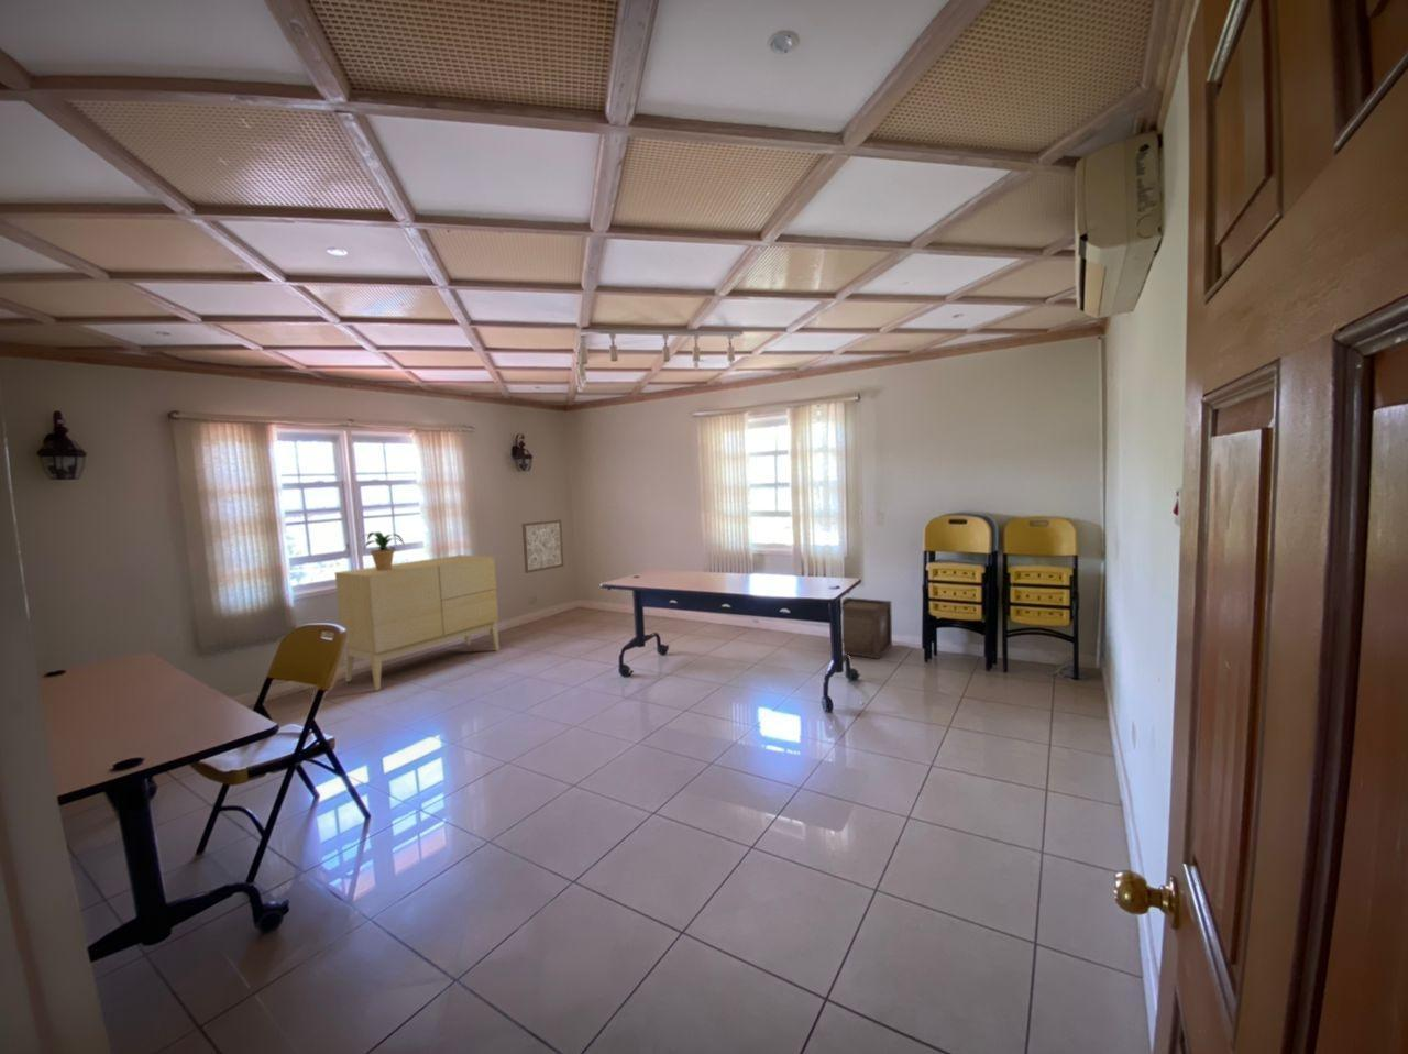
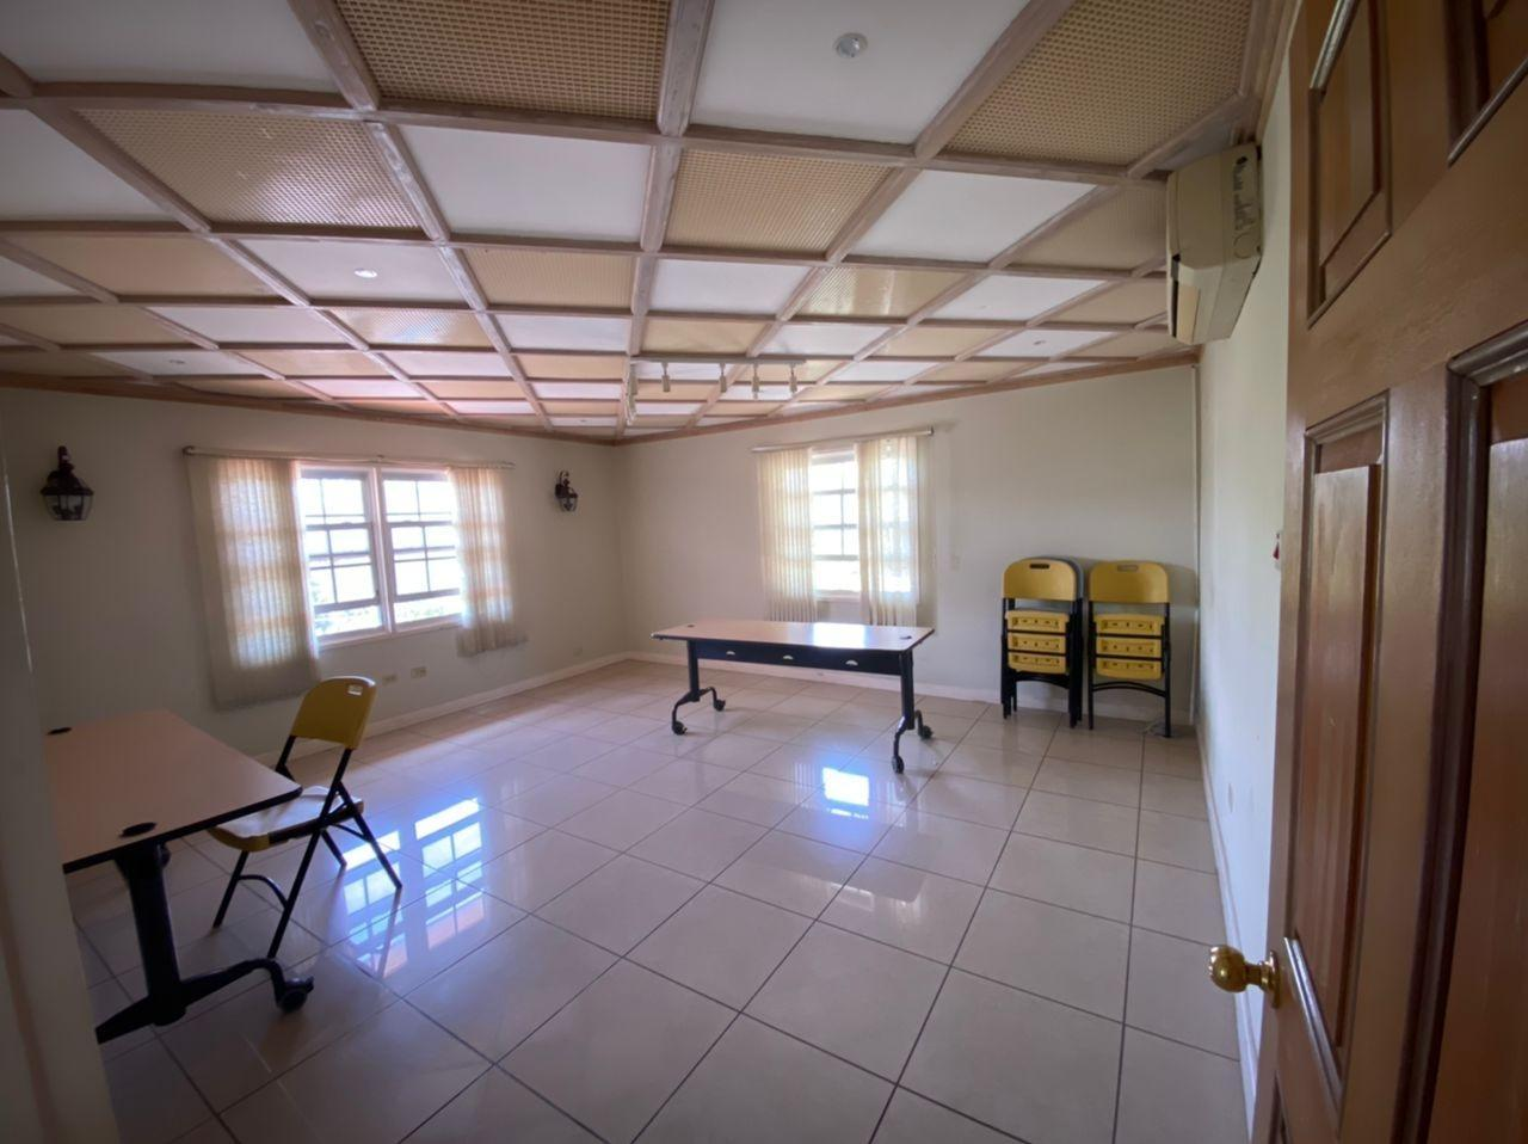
- potted plant [356,531,406,570]
- wall art [521,519,566,575]
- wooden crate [840,597,893,660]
- sideboard [333,554,500,692]
